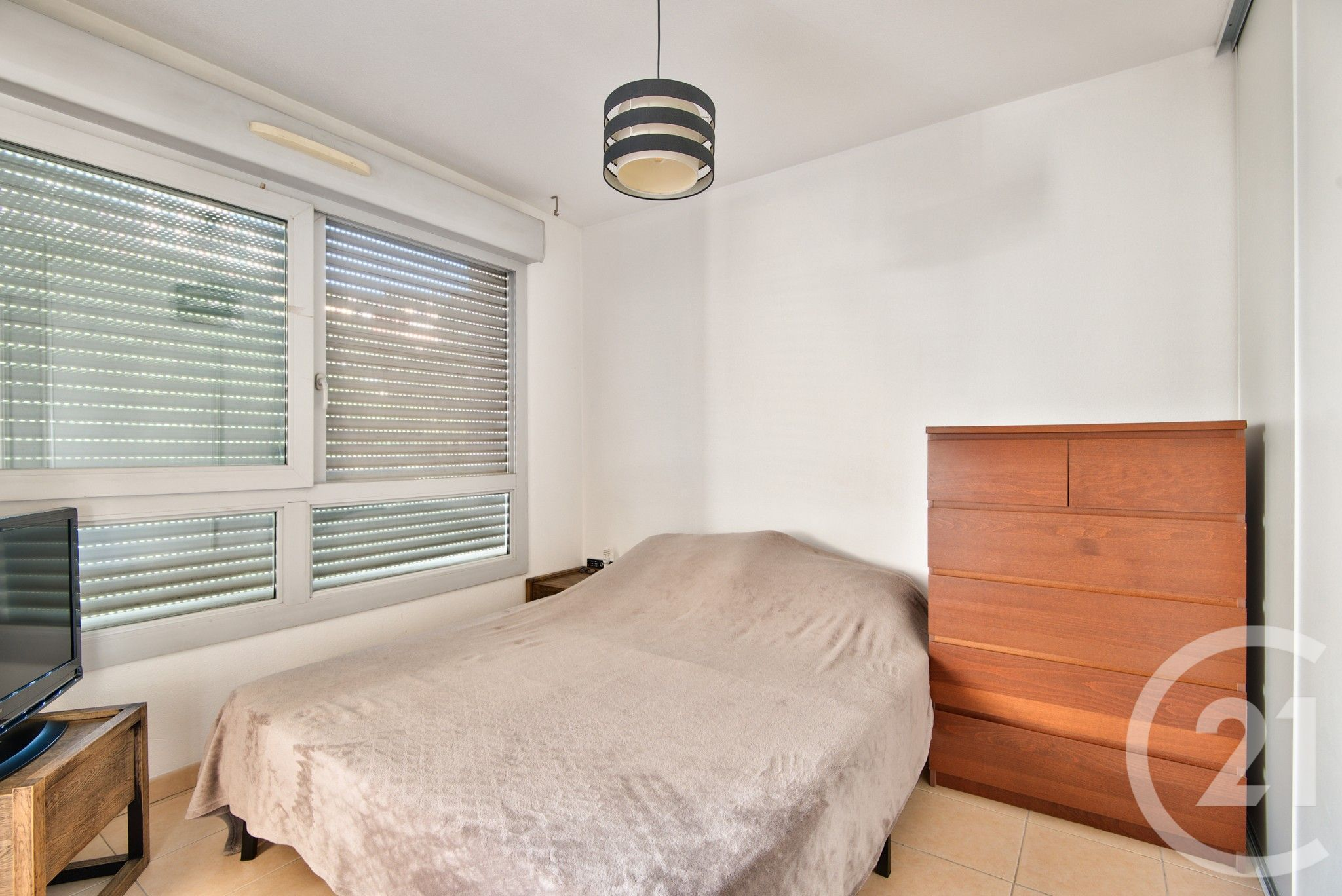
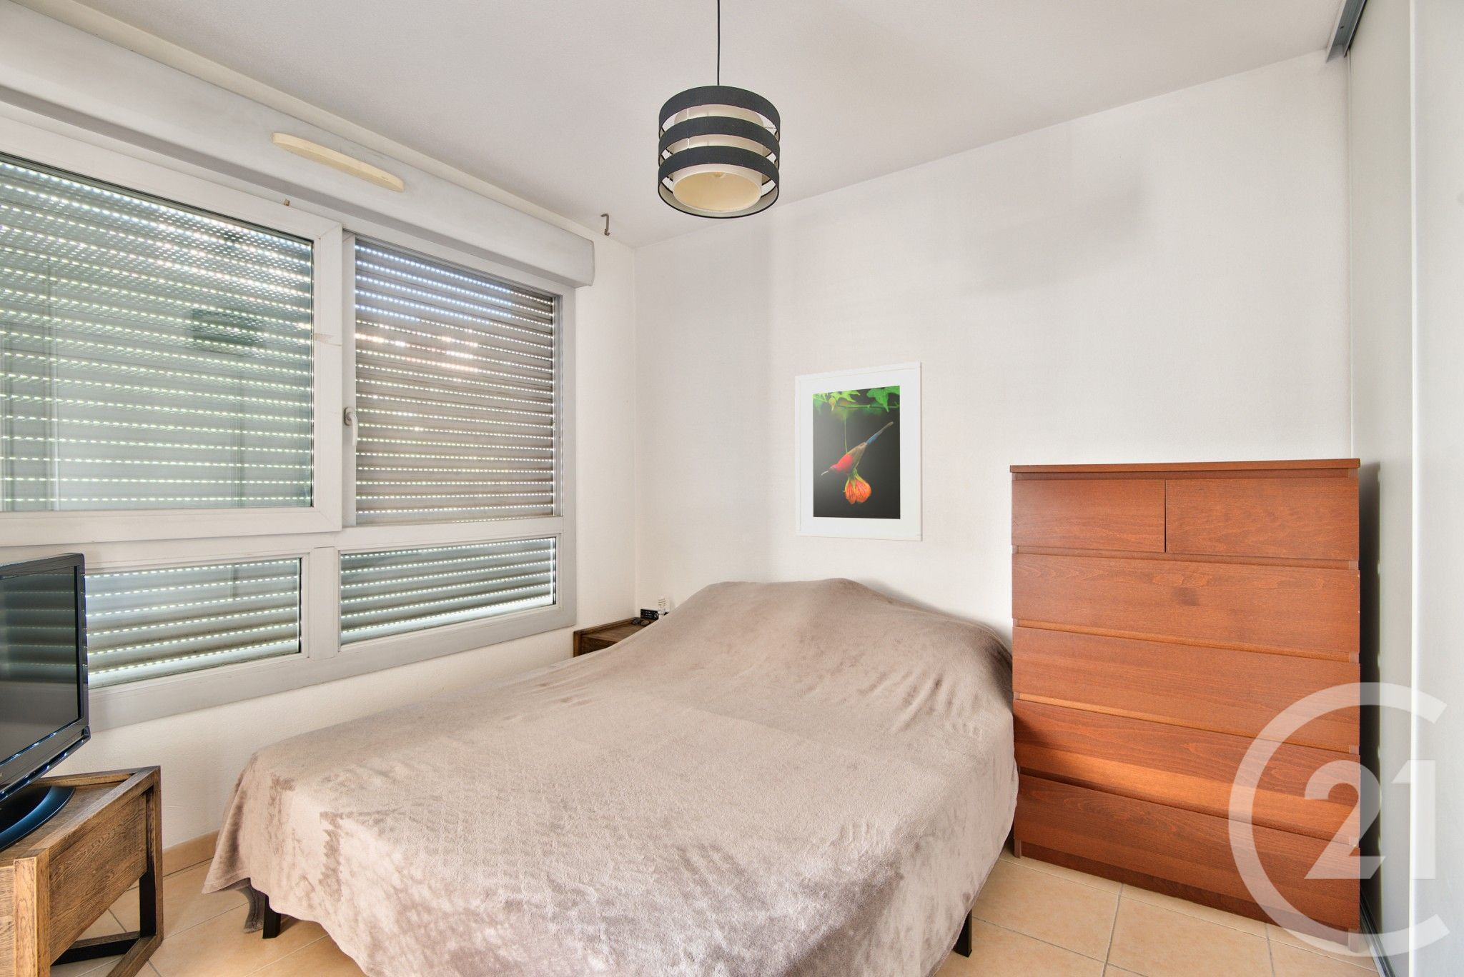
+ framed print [794,361,924,542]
